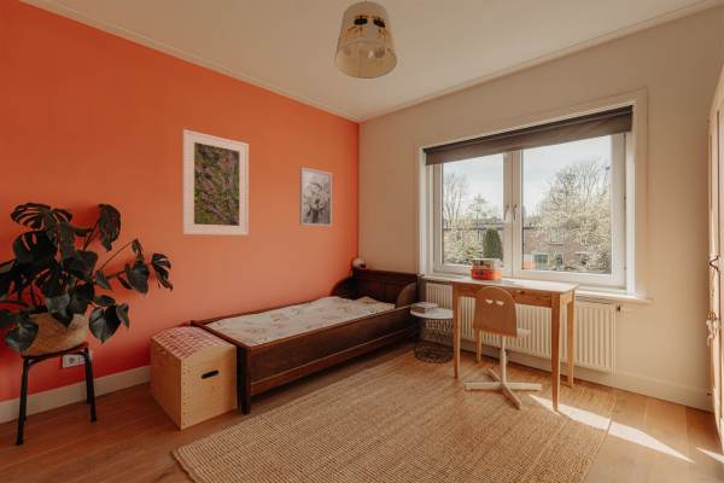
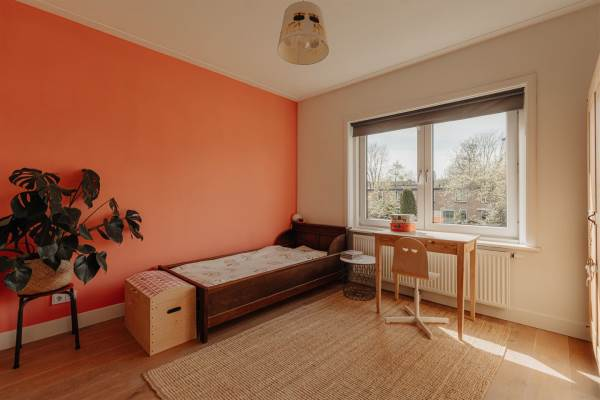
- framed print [181,128,250,237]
- wall art [298,167,333,227]
